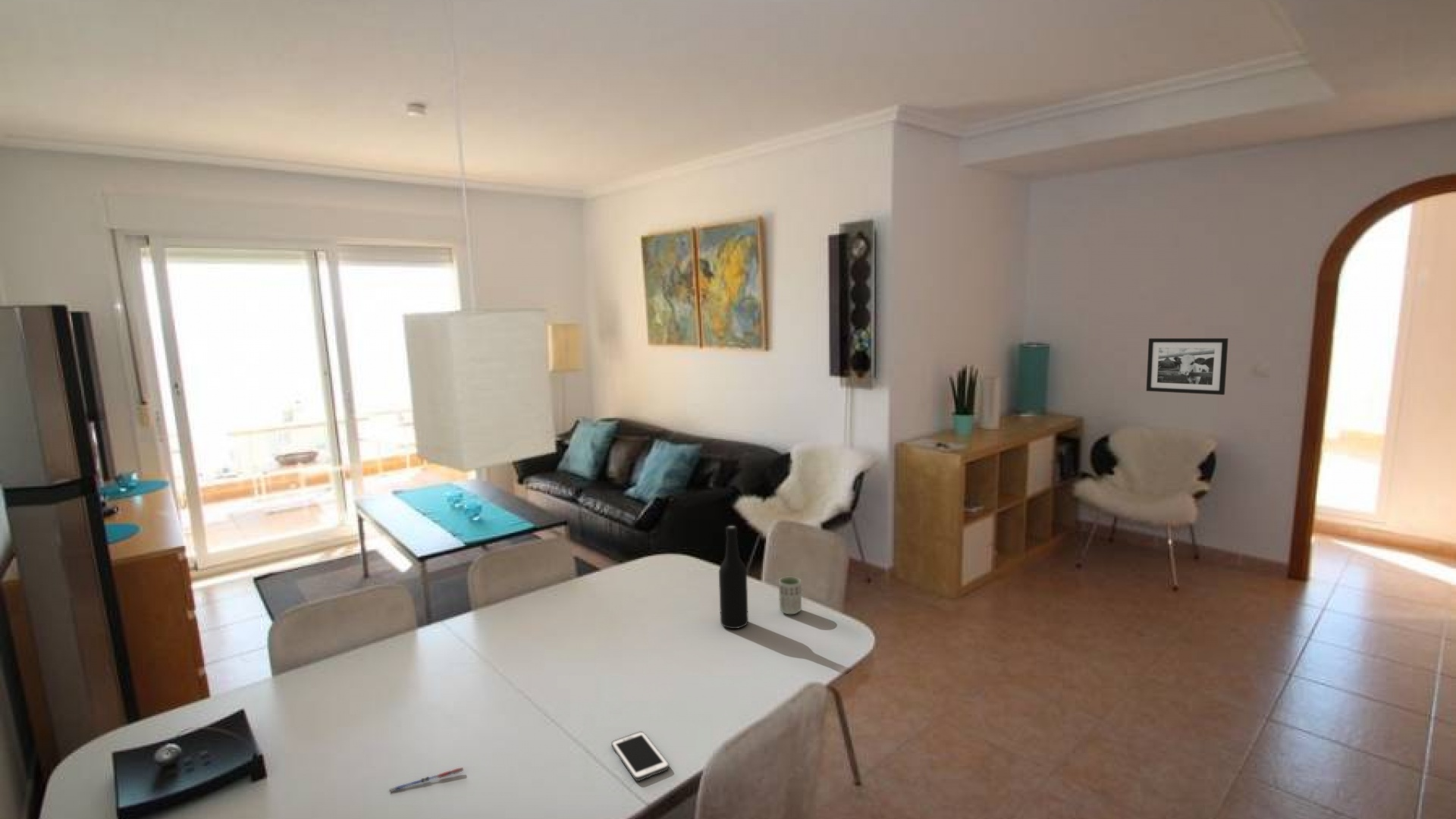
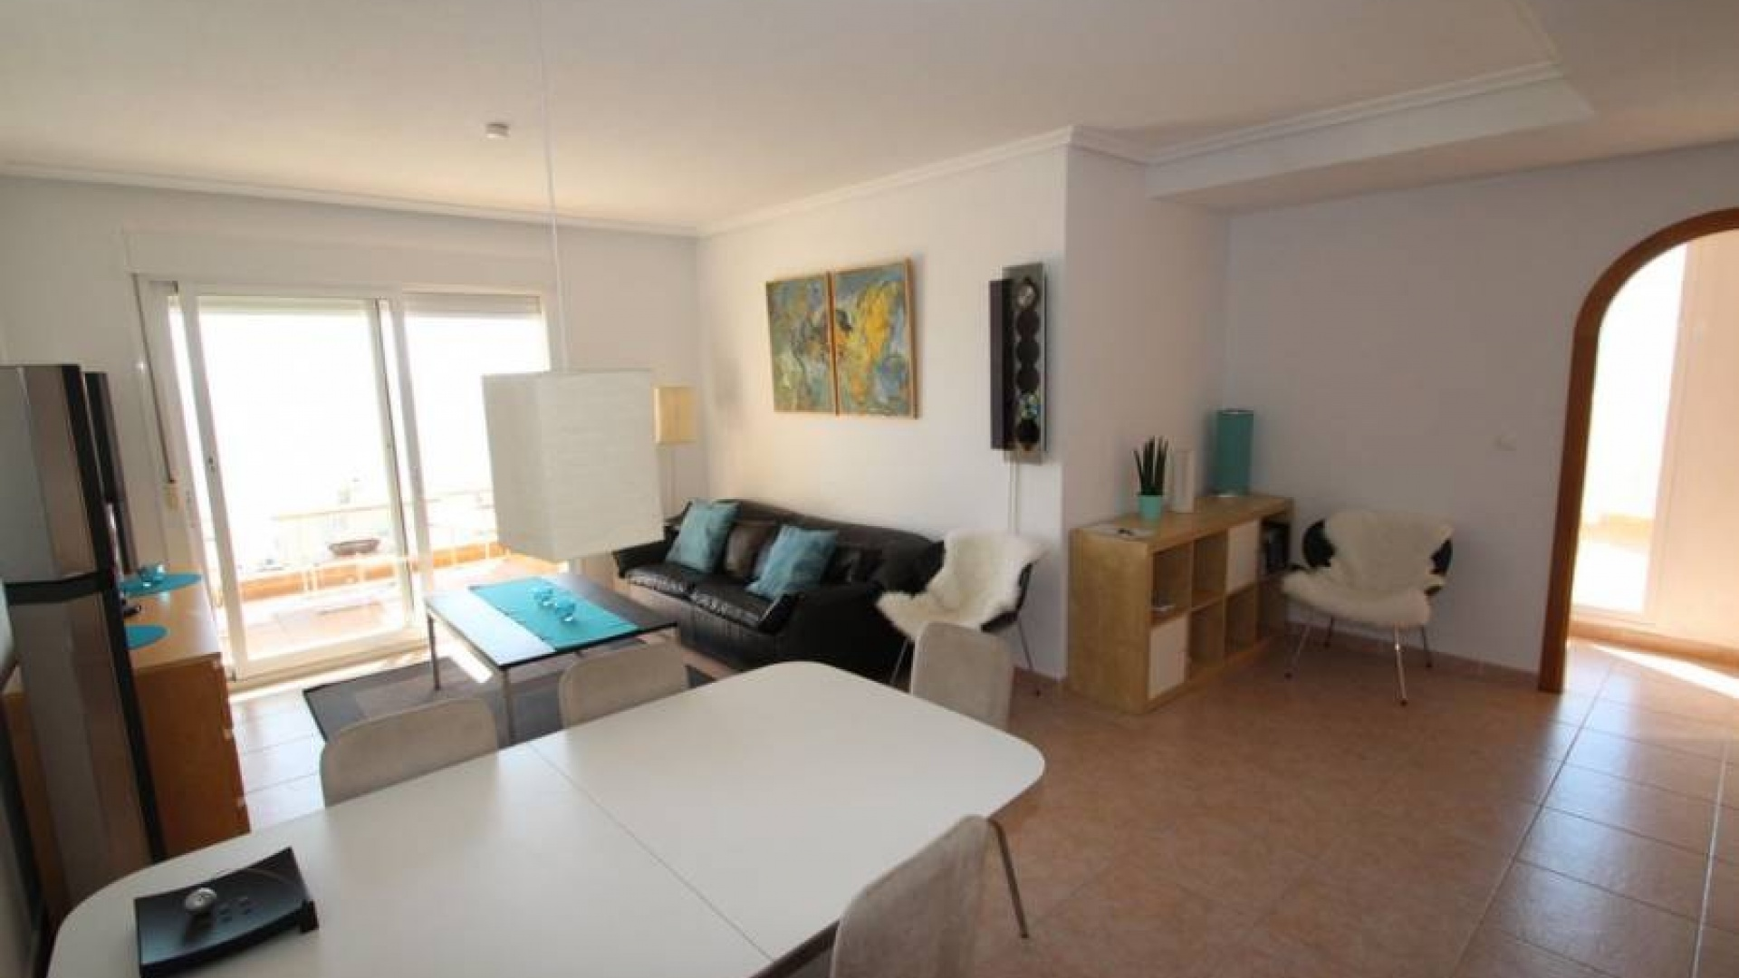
- picture frame [1146,337,1229,396]
- bottle [718,525,749,629]
- cell phone [610,730,670,782]
- cup [778,576,802,615]
- pen [388,767,464,793]
